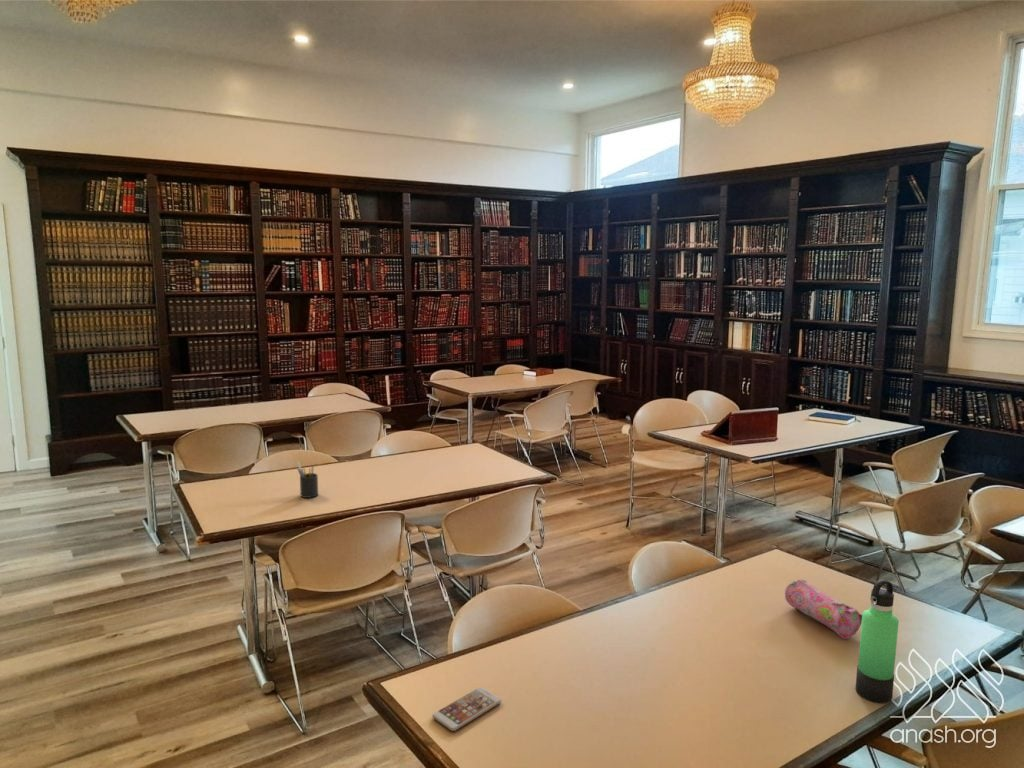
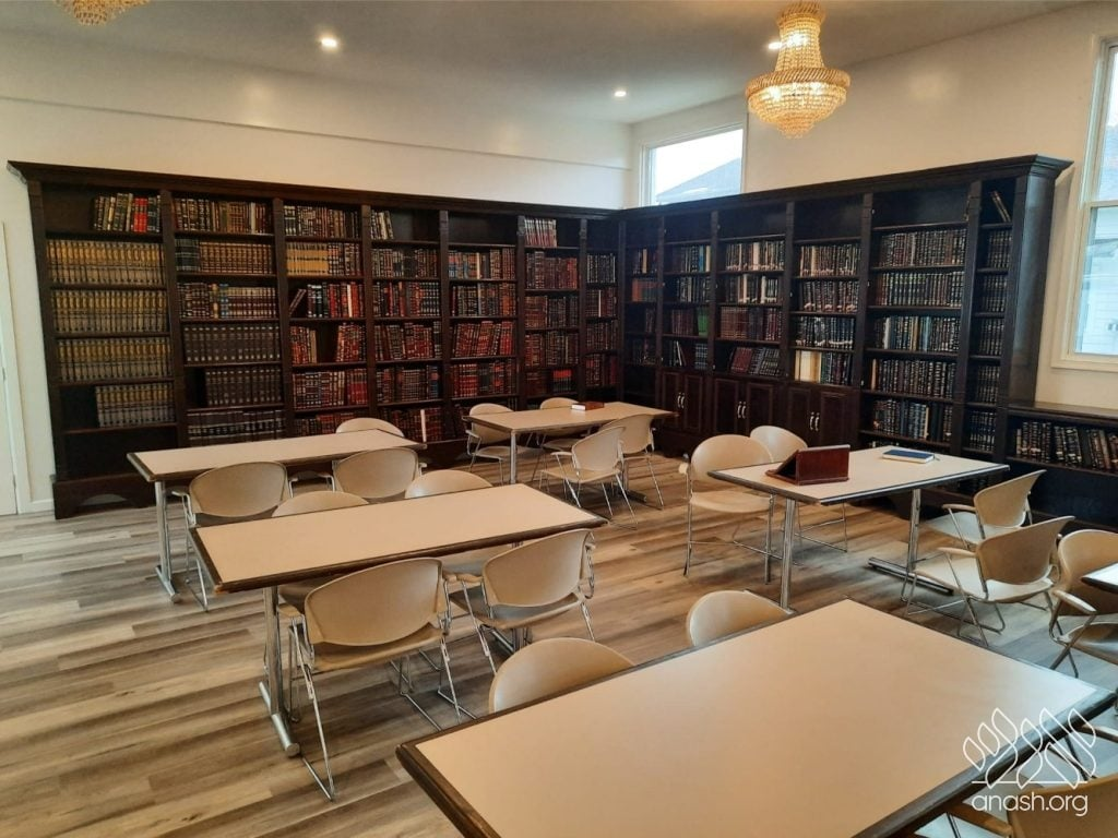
- smartphone [431,686,502,732]
- thermos bottle [855,578,900,704]
- pencil case [784,579,862,640]
- pen holder [296,461,319,499]
